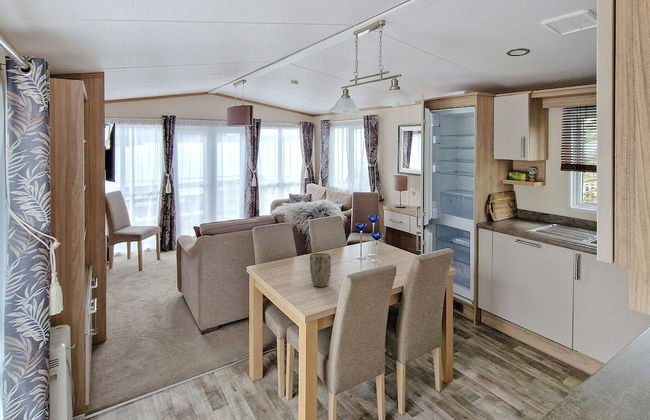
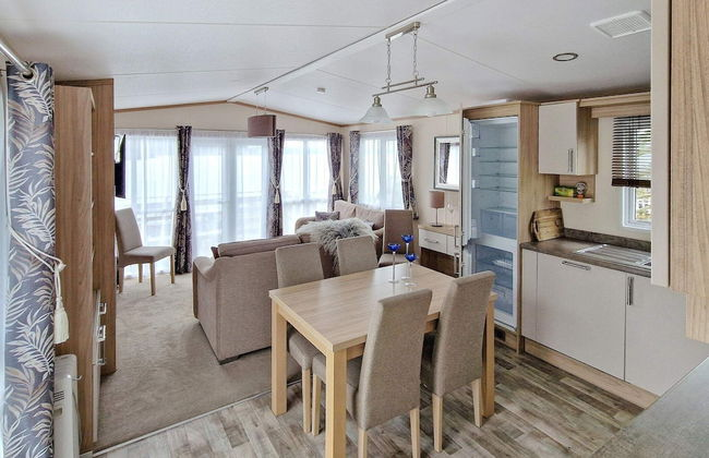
- plant pot [309,252,332,288]
